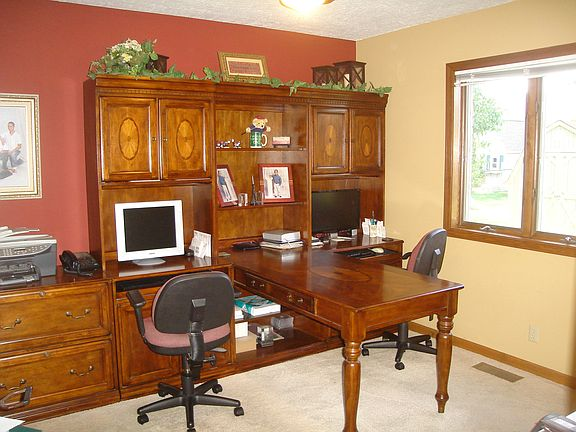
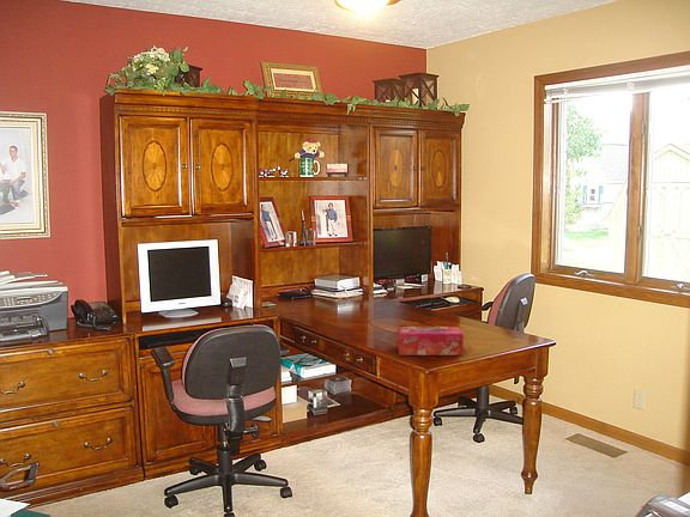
+ tissue box [397,326,465,357]
